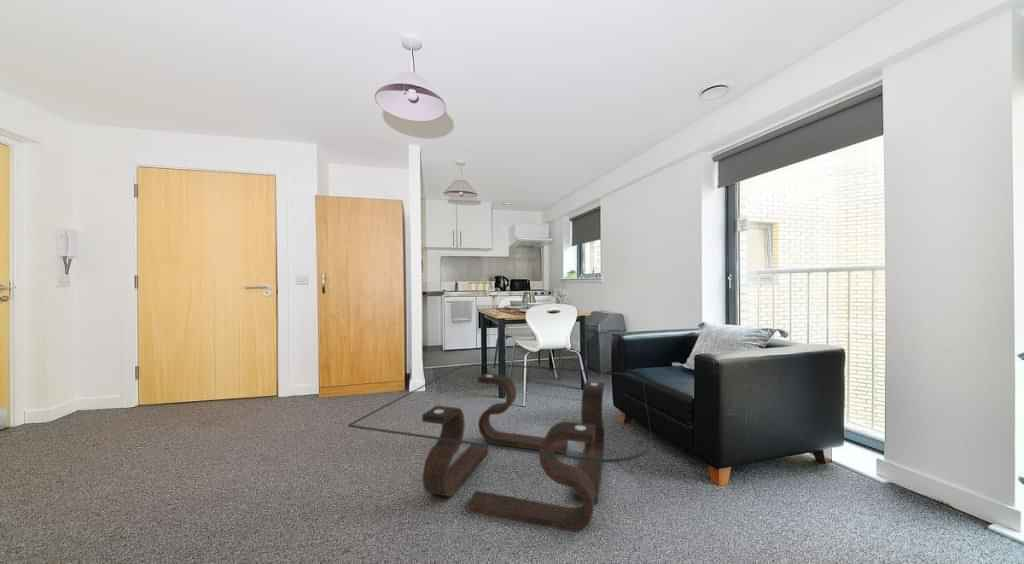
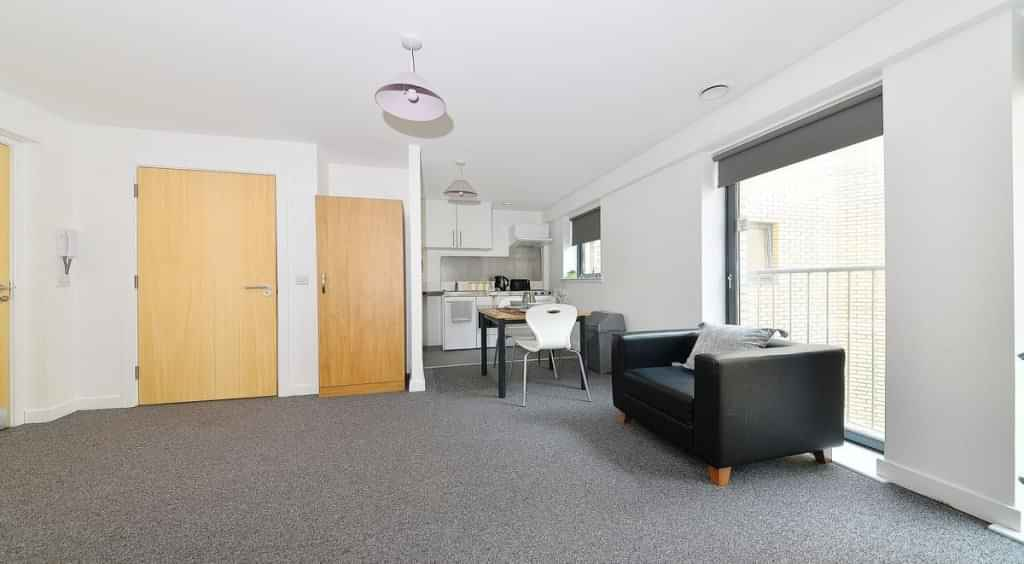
- coffee table [347,363,653,533]
